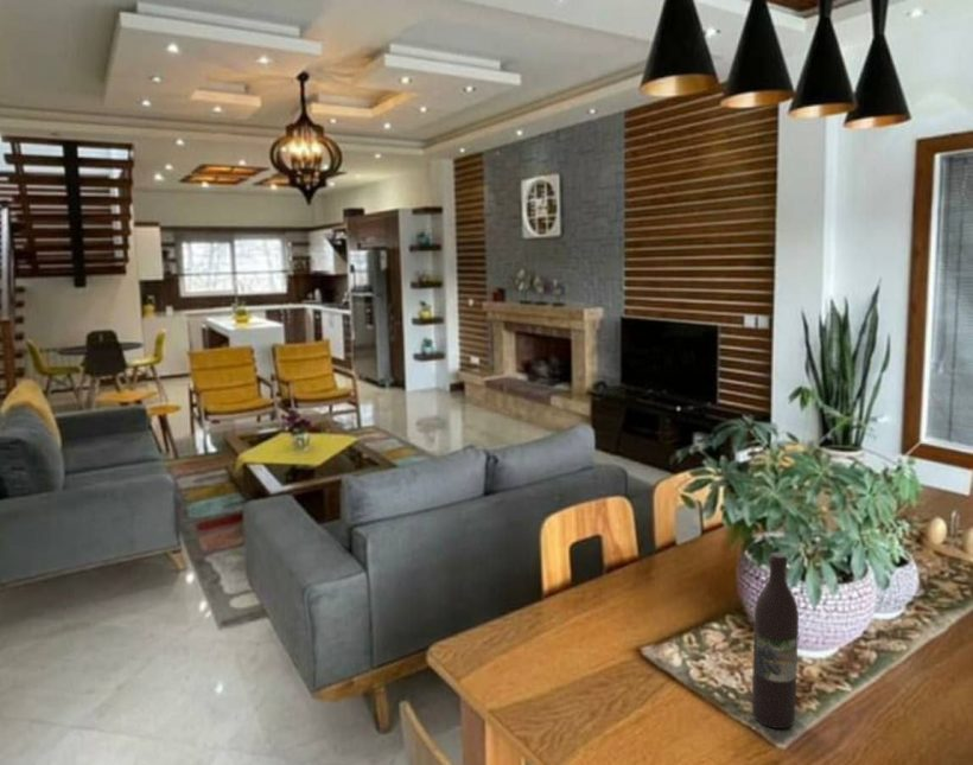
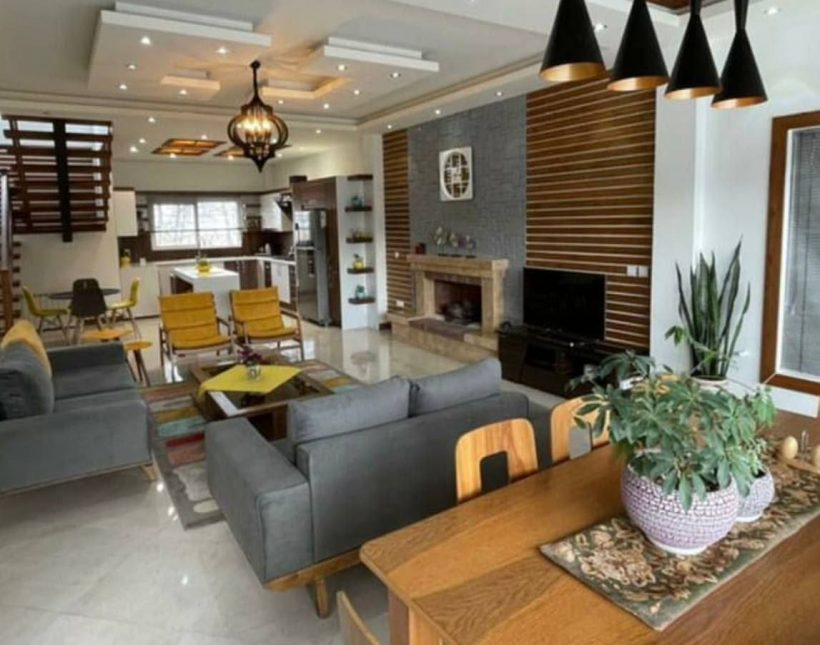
- wine bottle [751,552,800,729]
